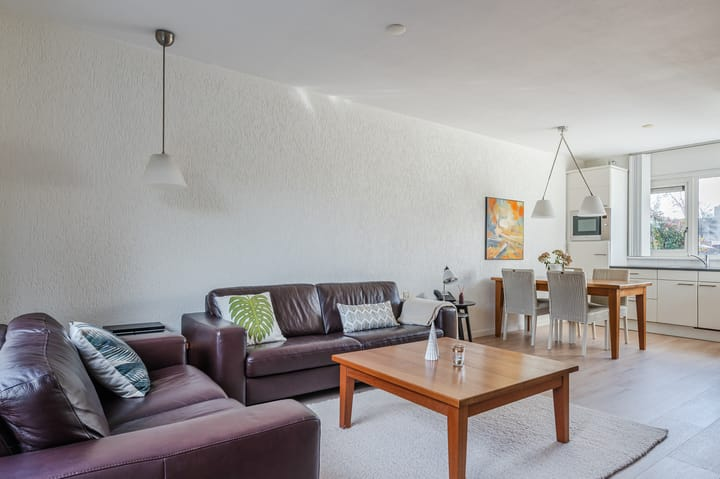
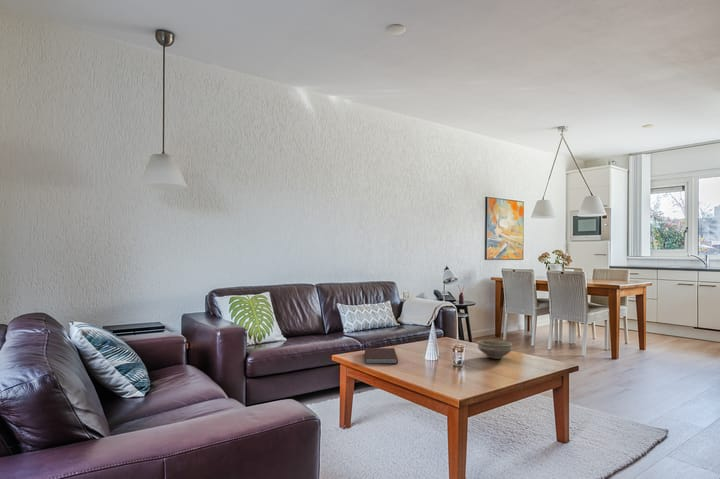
+ bowl [476,339,513,360]
+ notebook [364,347,399,365]
